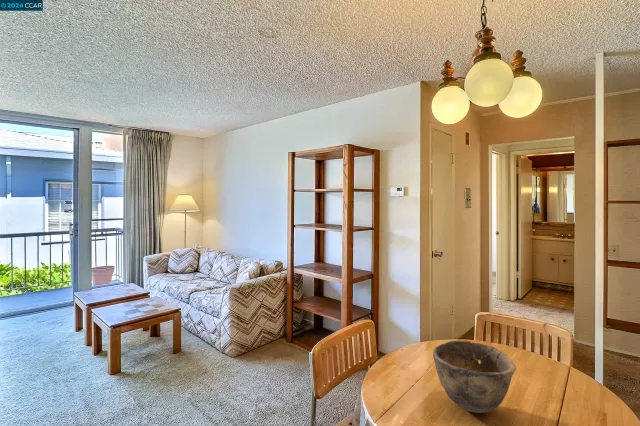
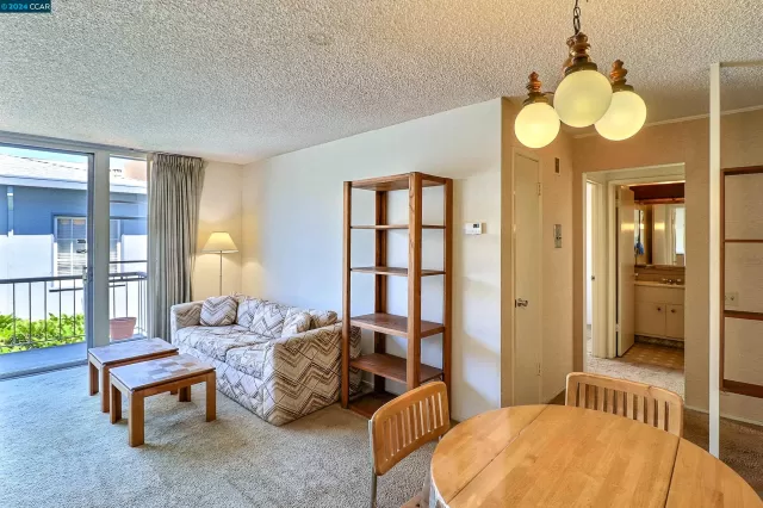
- bowl [432,340,517,414]
